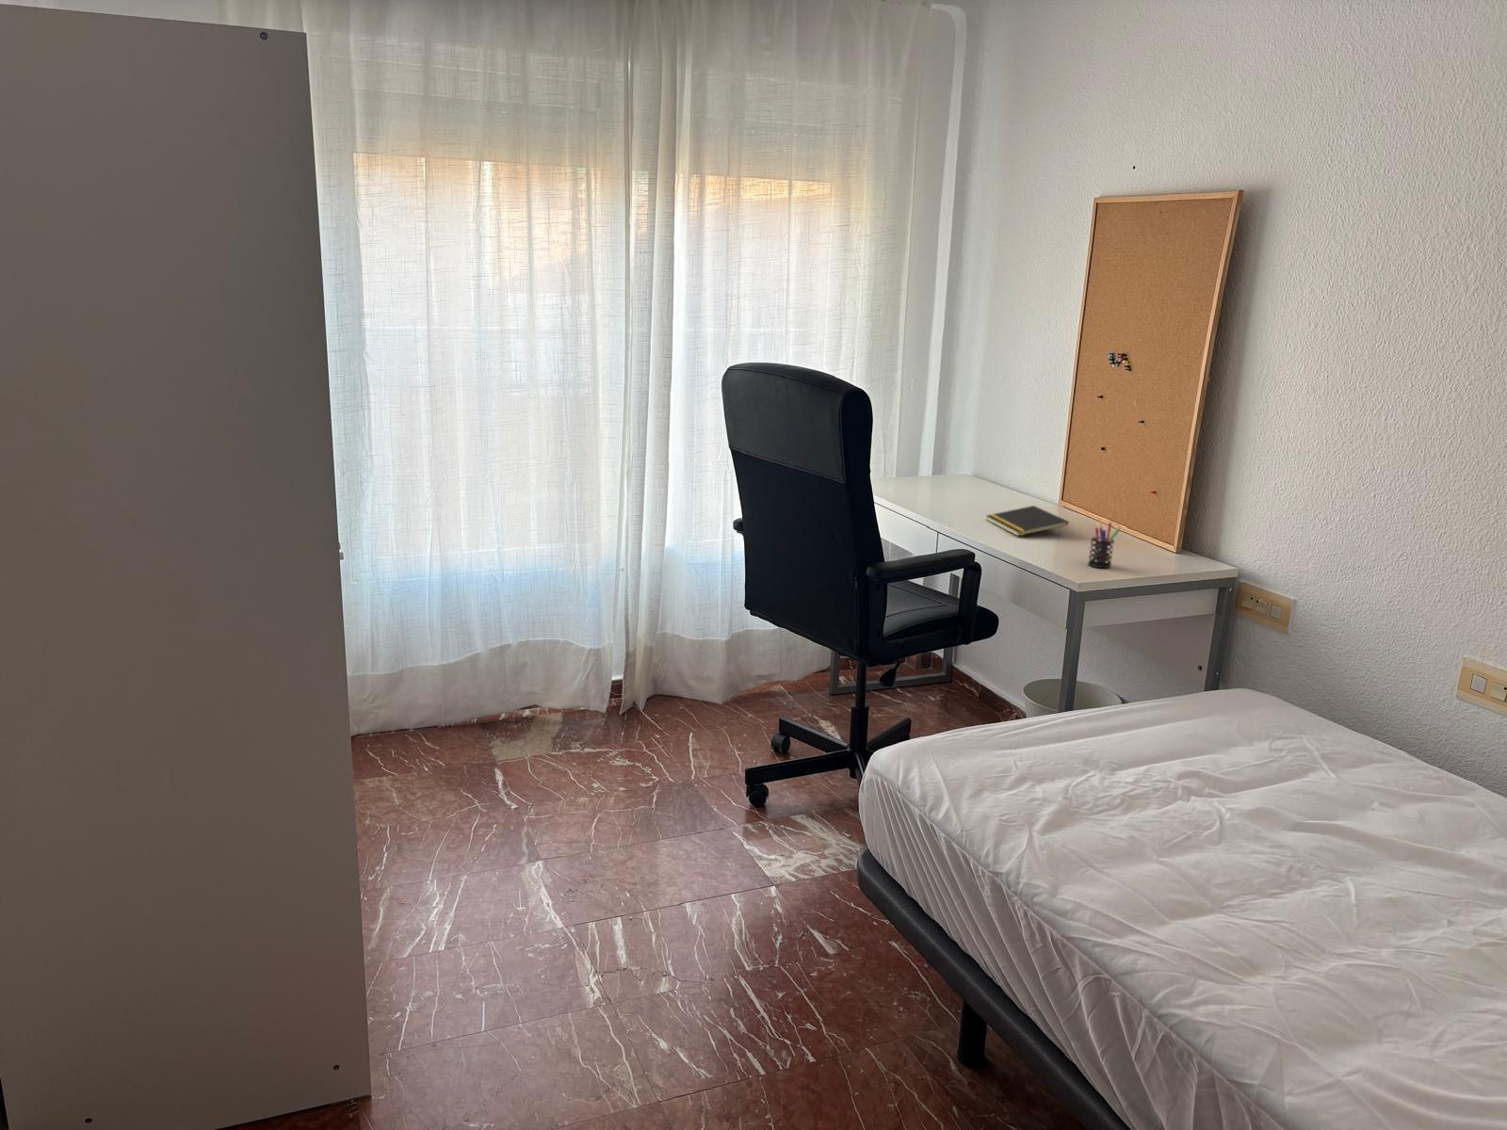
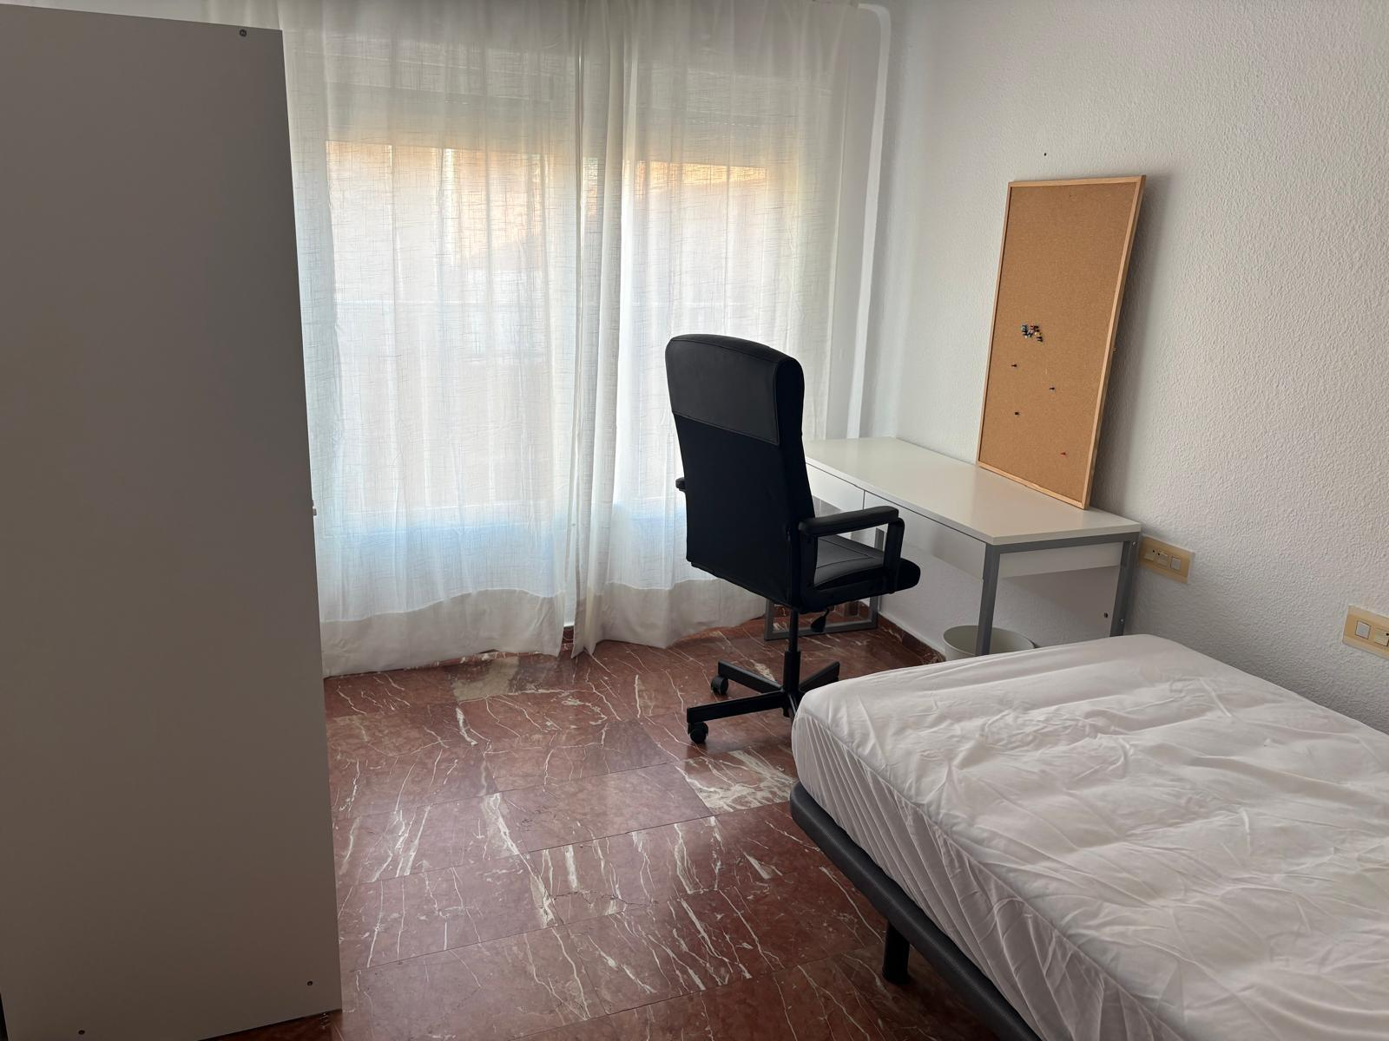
- notepad [985,504,1070,537]
- pen holder [1087,521,1121,569]
